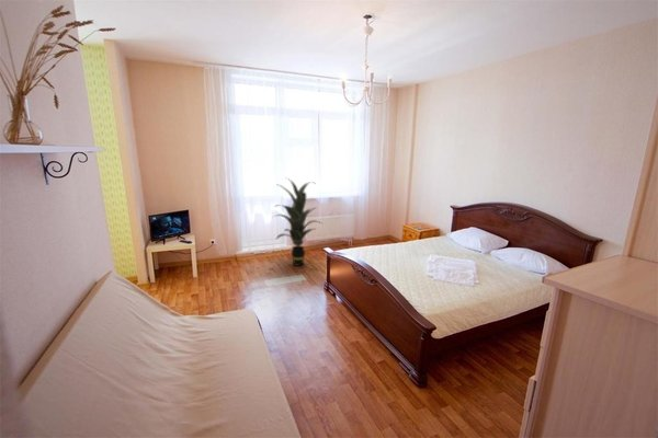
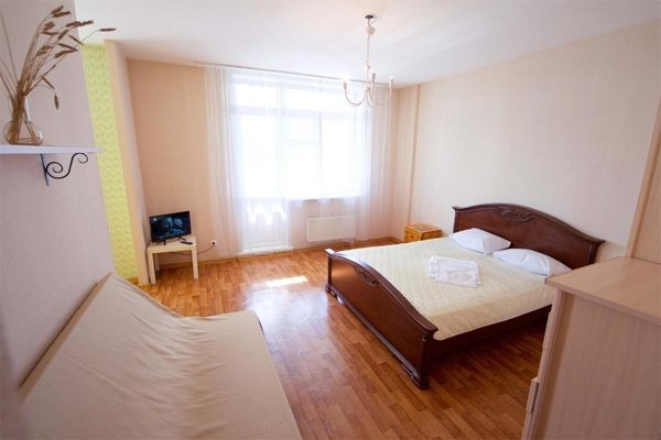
- indoor plant [273,177,322,267]
